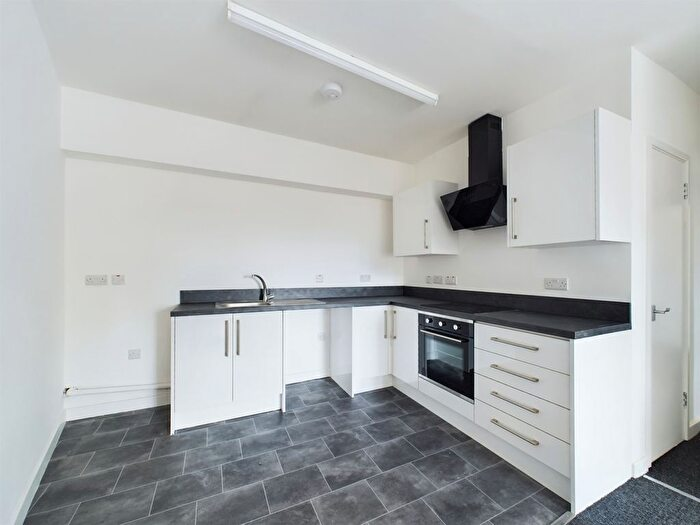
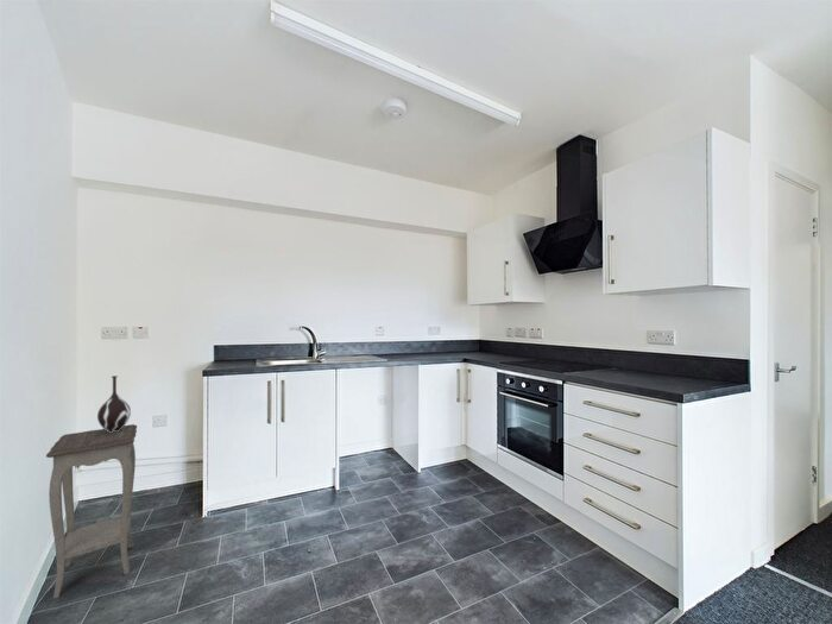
+ accent table [45,423,138,599]
+ vase [96,374,132,433]
